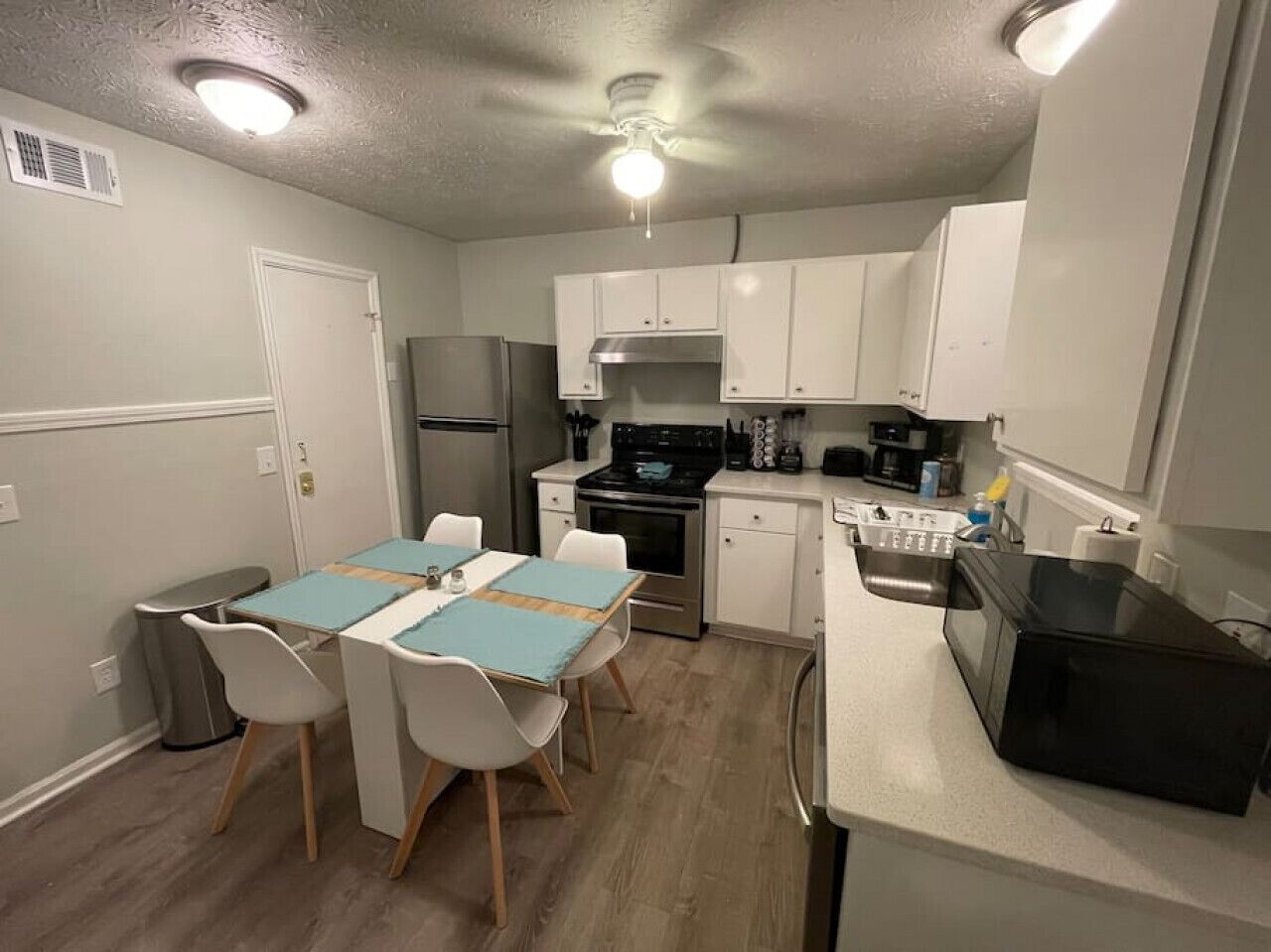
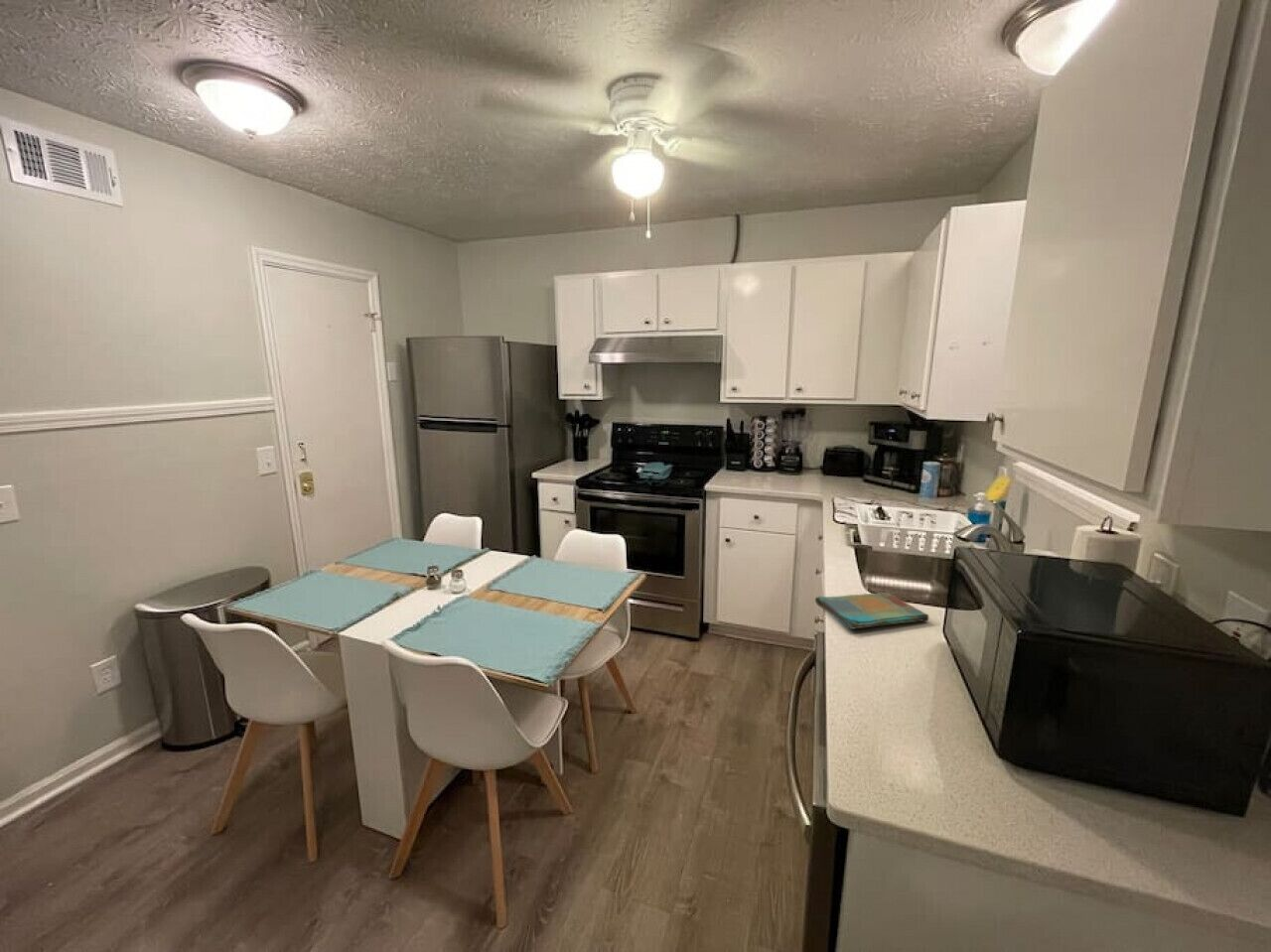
+ dish towel [814,592,929,630]
